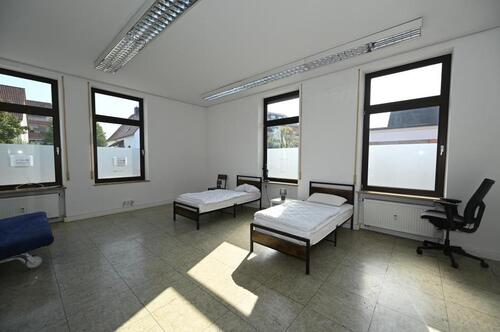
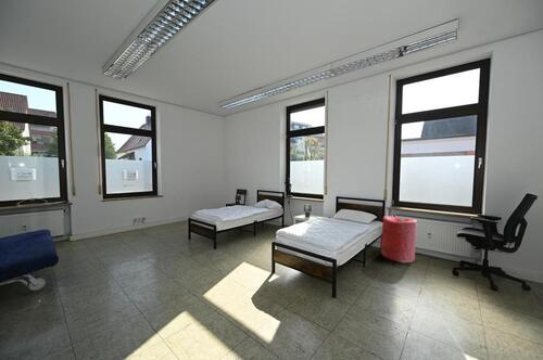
+ laundry hamper [381,215,418,263]
